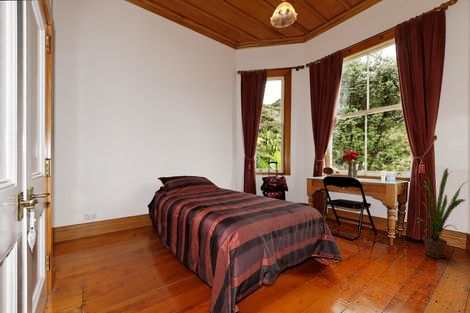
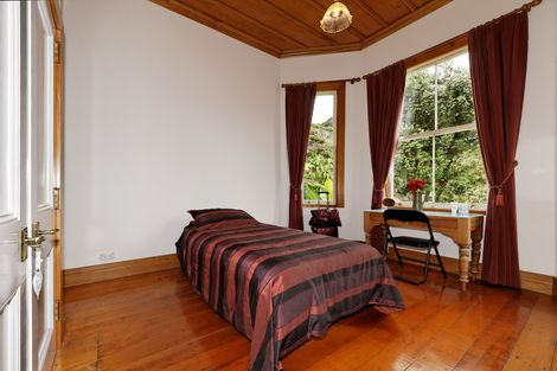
- house plant [409,167,469,259]
